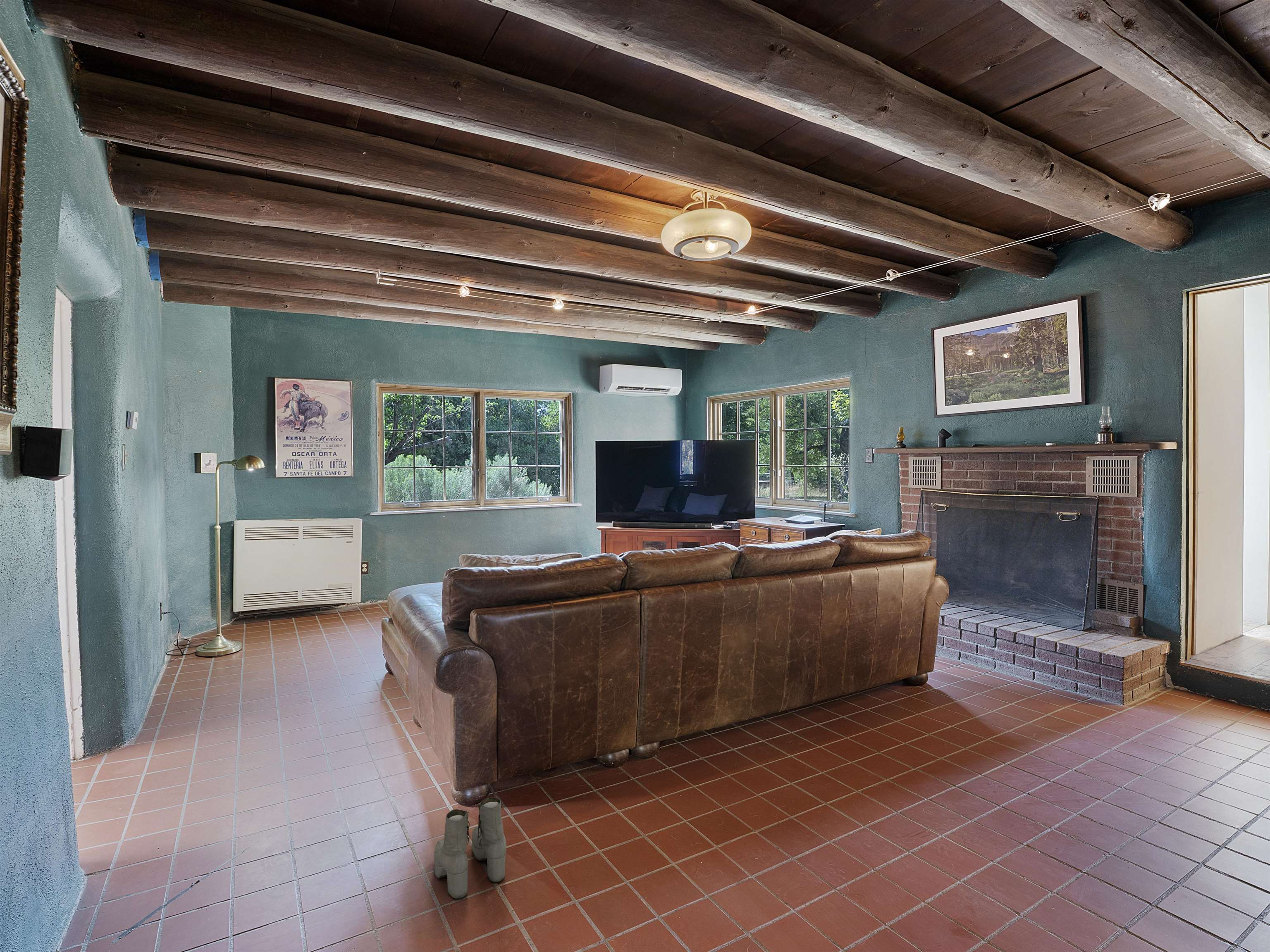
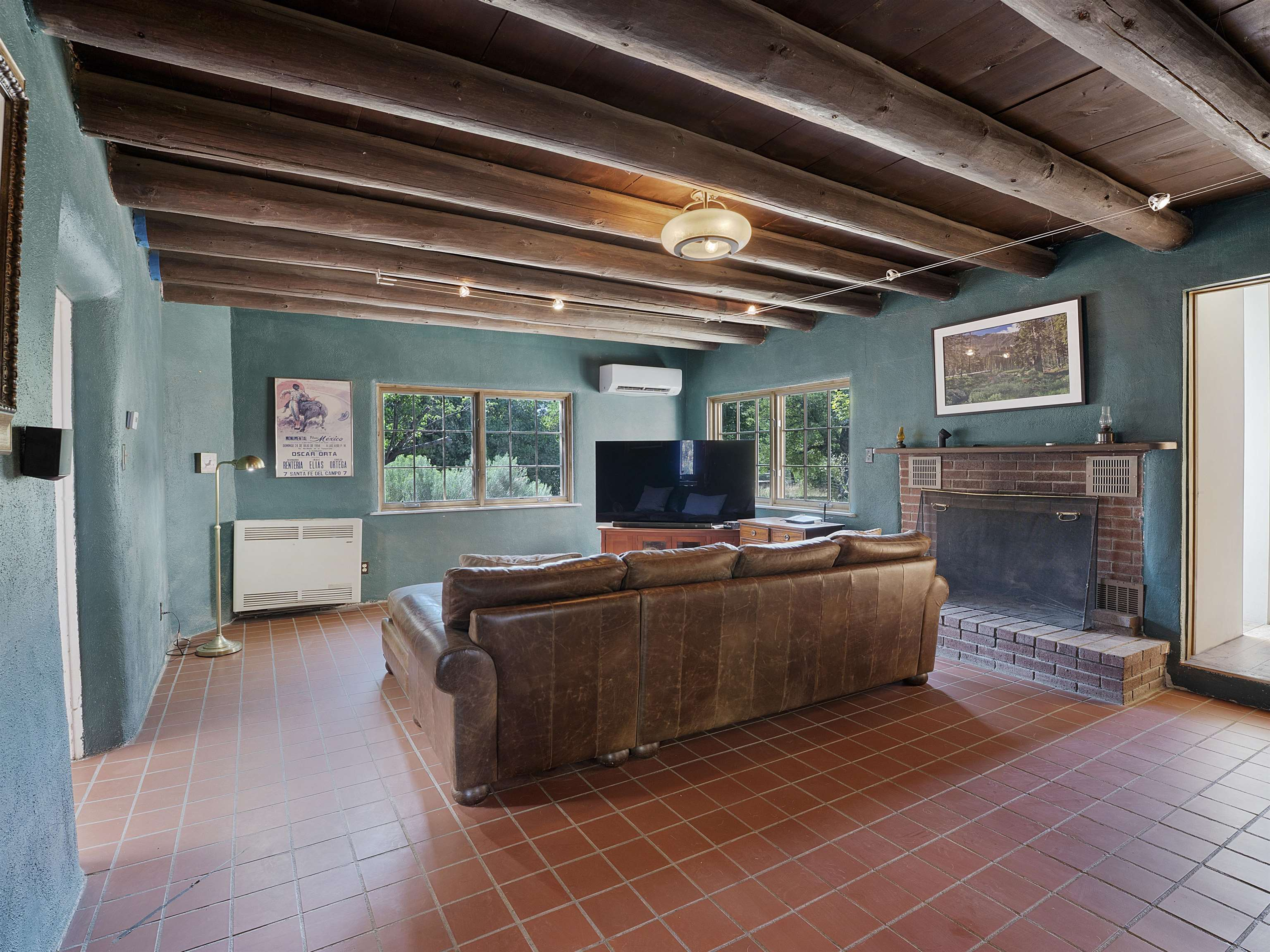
- boots [434,797,507,899]
